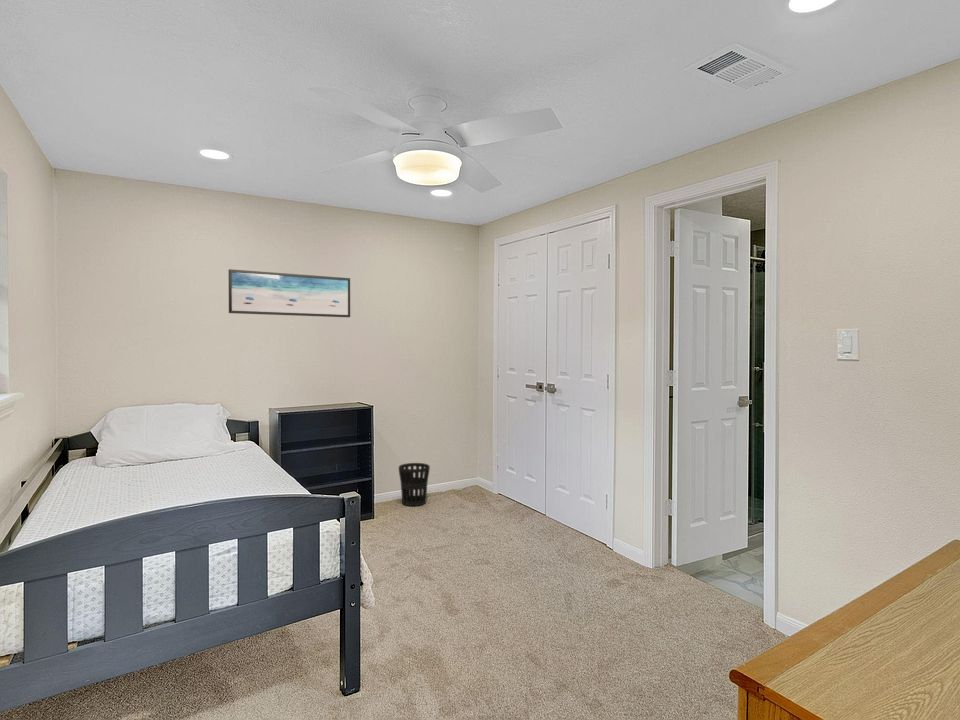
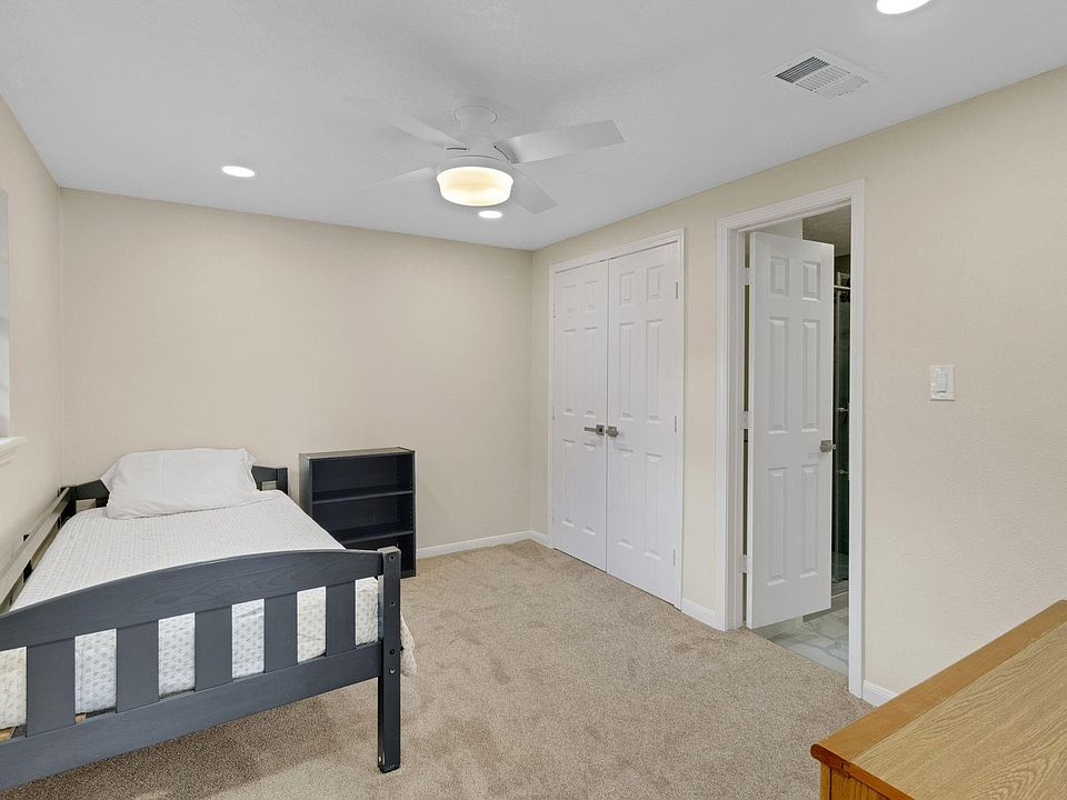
- wastebasket [398,462,431,507]
- wall art [227,268,351,318]
